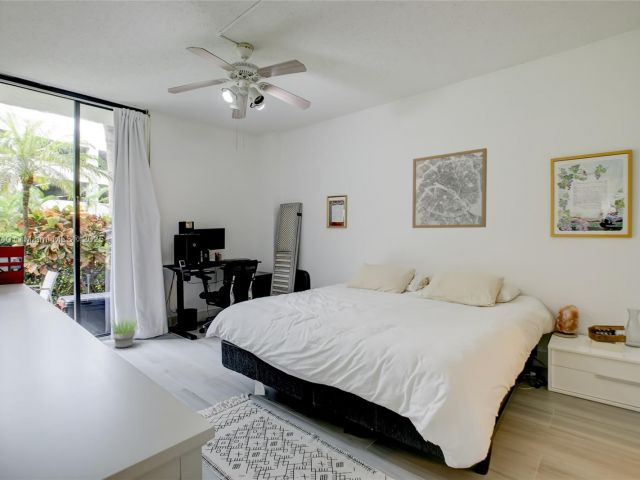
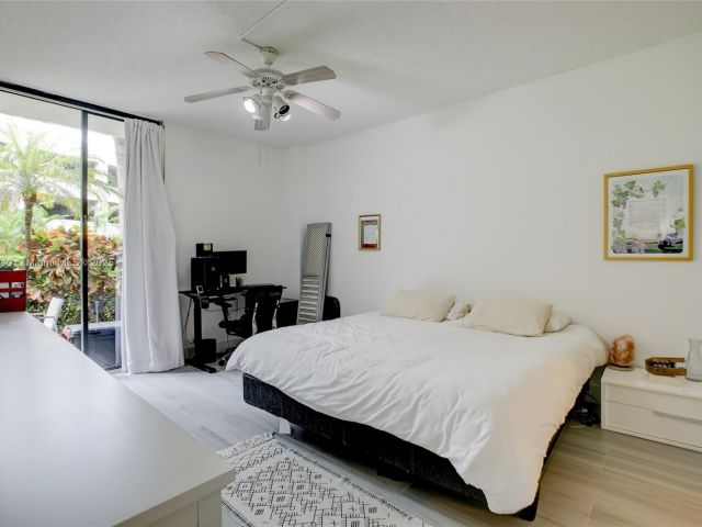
- potted plant [105,315,140,349]
- wall art [411,147,488,229]
